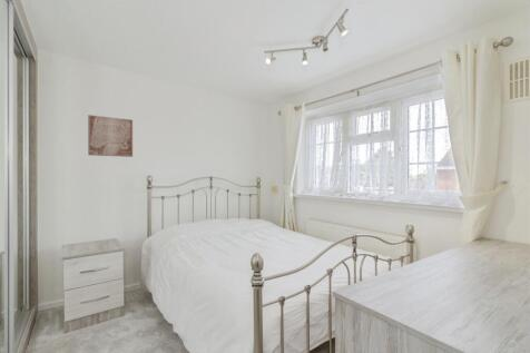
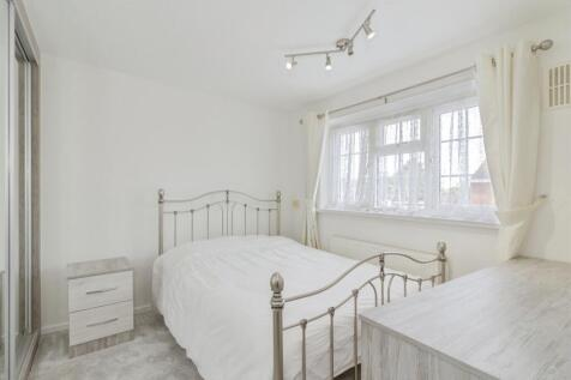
- wall art [87,114,134,158]
